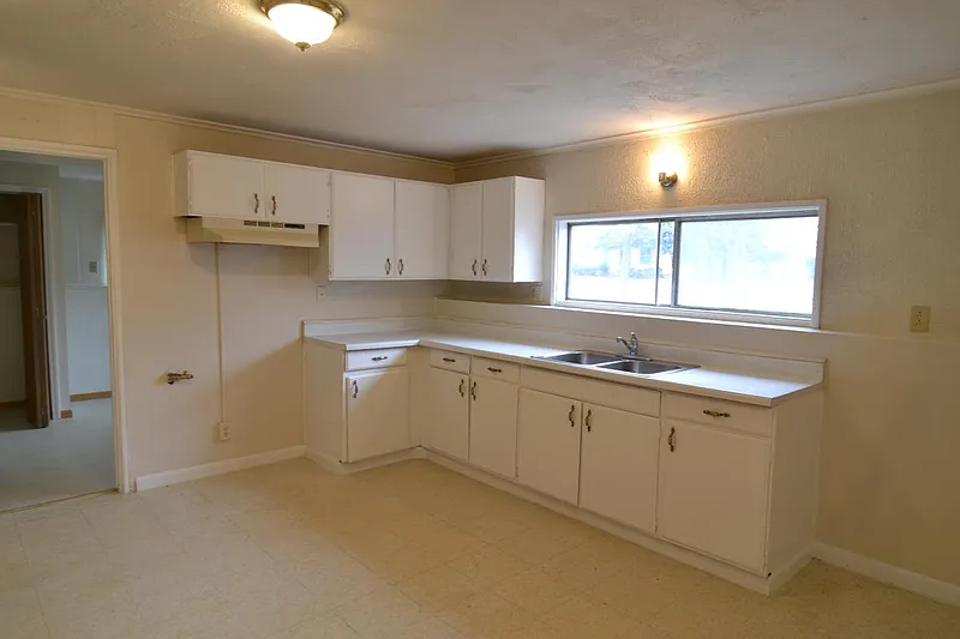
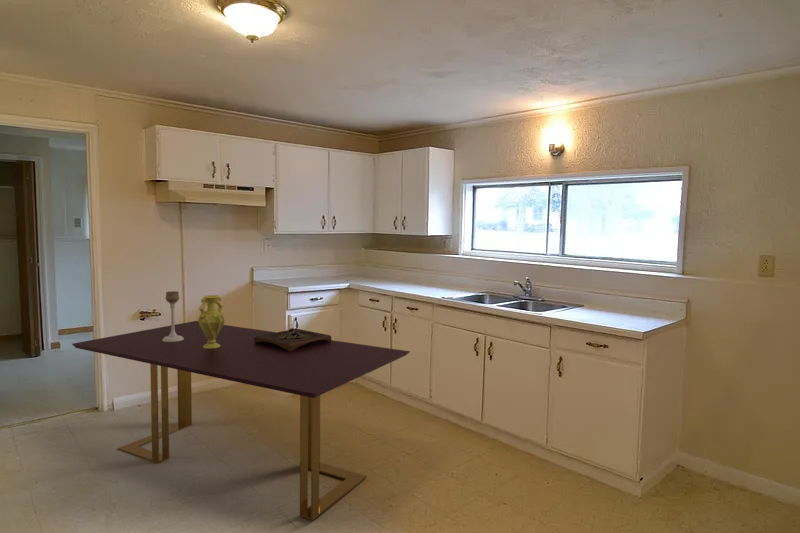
+ dining table [71,320,411,521]
+ candle holder [162,290,184,342]
+ wooden tray [254,327,332,352]
+ vase [197,294,225,348]
